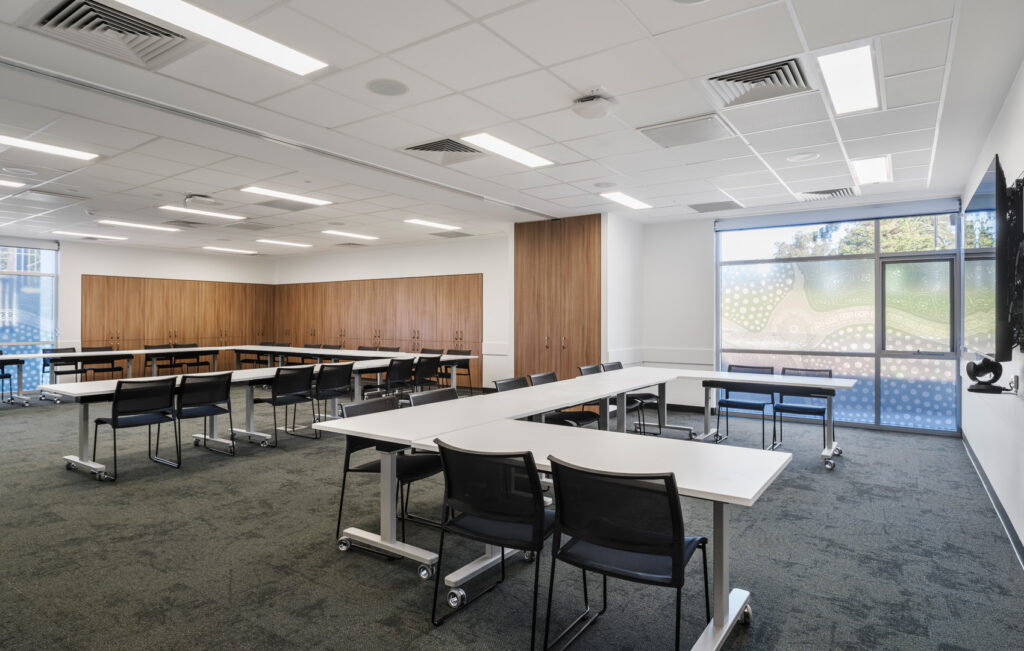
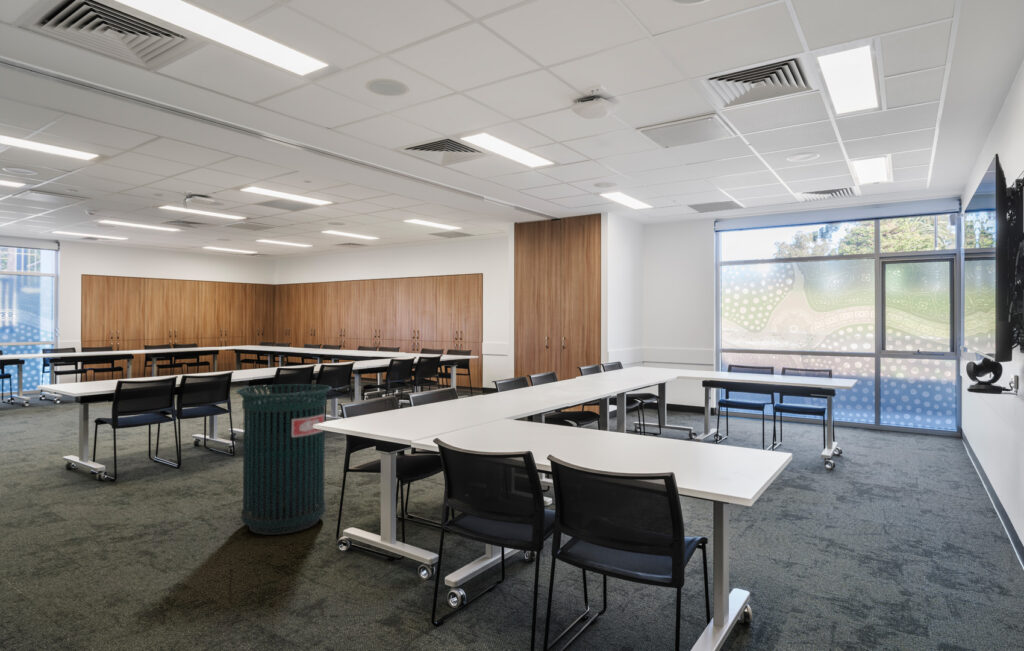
+ trash can [235,383,333,536]
